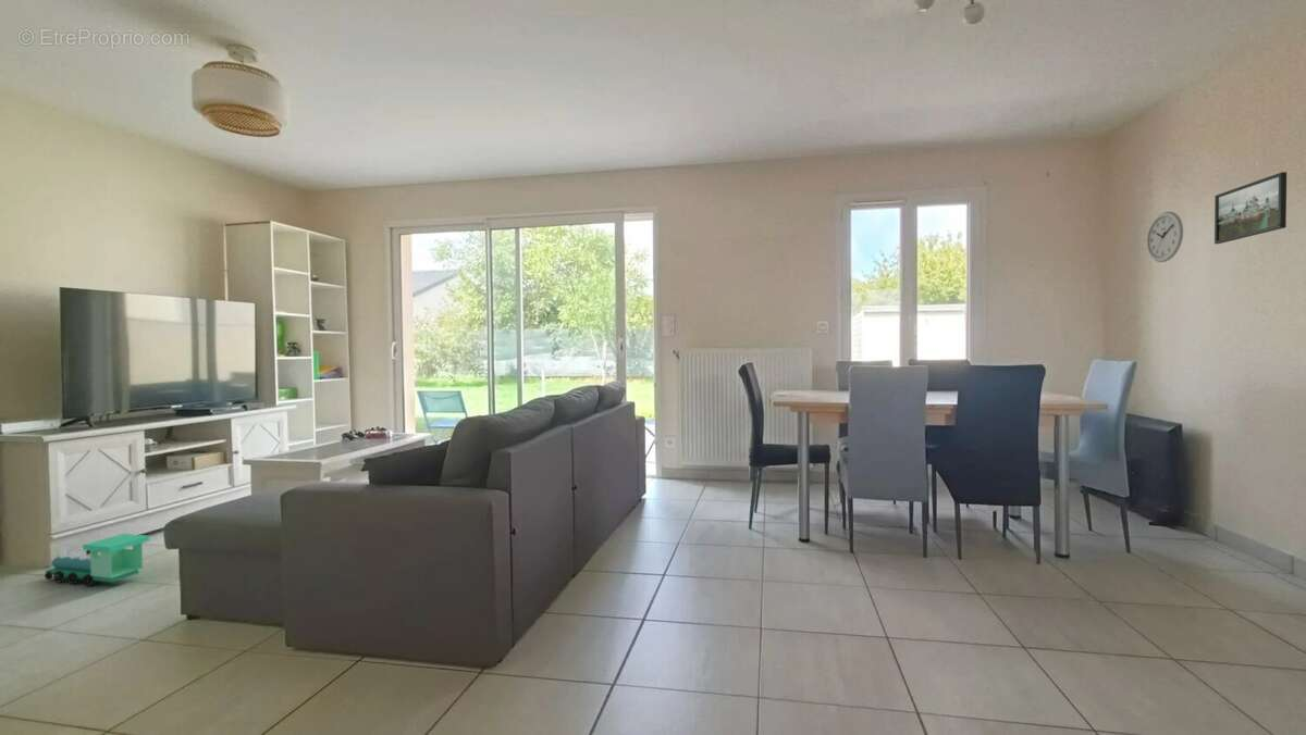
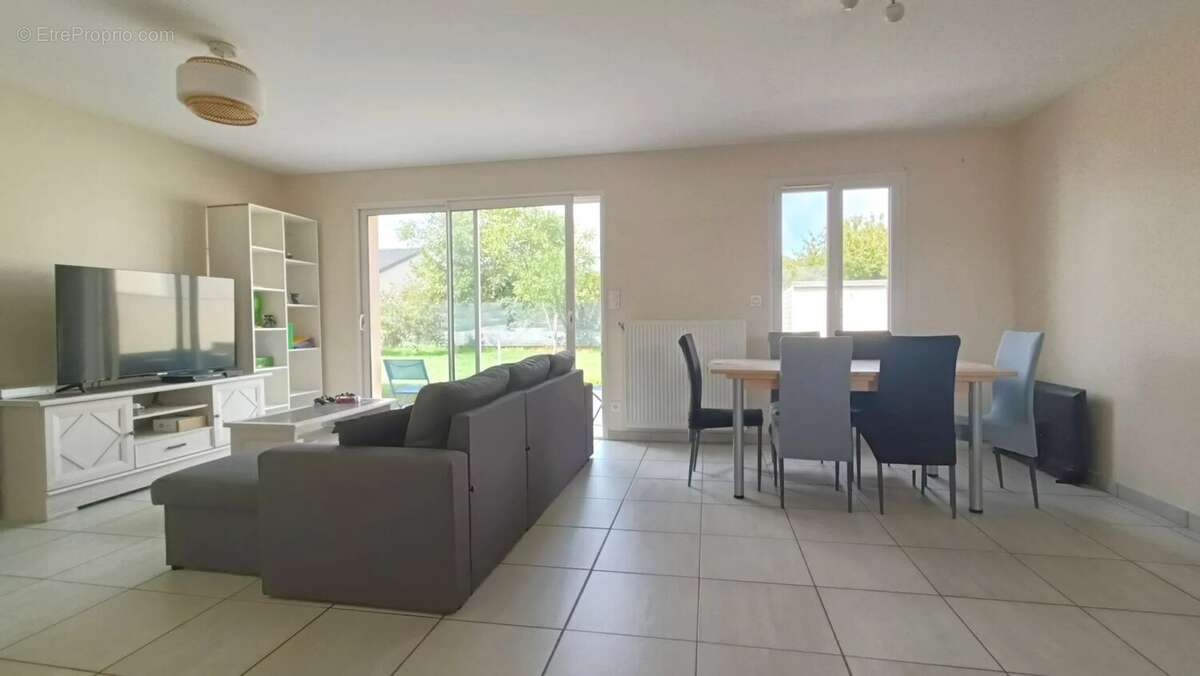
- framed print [1213,171,1287,245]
- toy train [44,533,151,587]
- wall clock [1146,210,1184,263]
